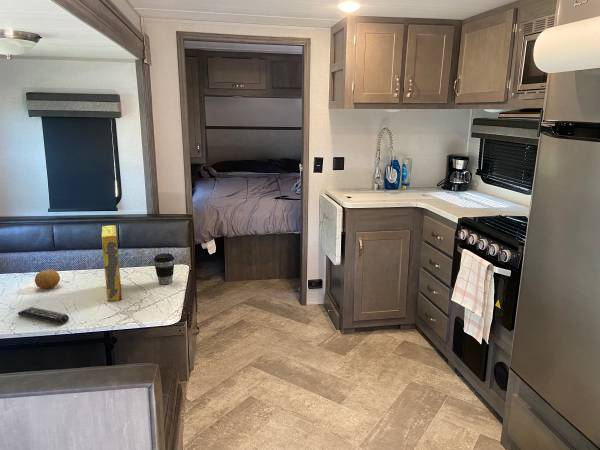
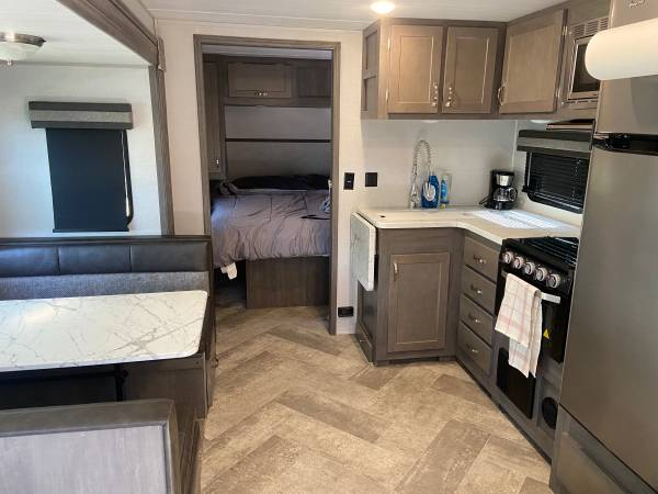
- fruit [34,269,61,290]
- coffee cup [153,252,175,286]
- cereal box [101,224,123,302]
- remote control [17,306,70,325]
